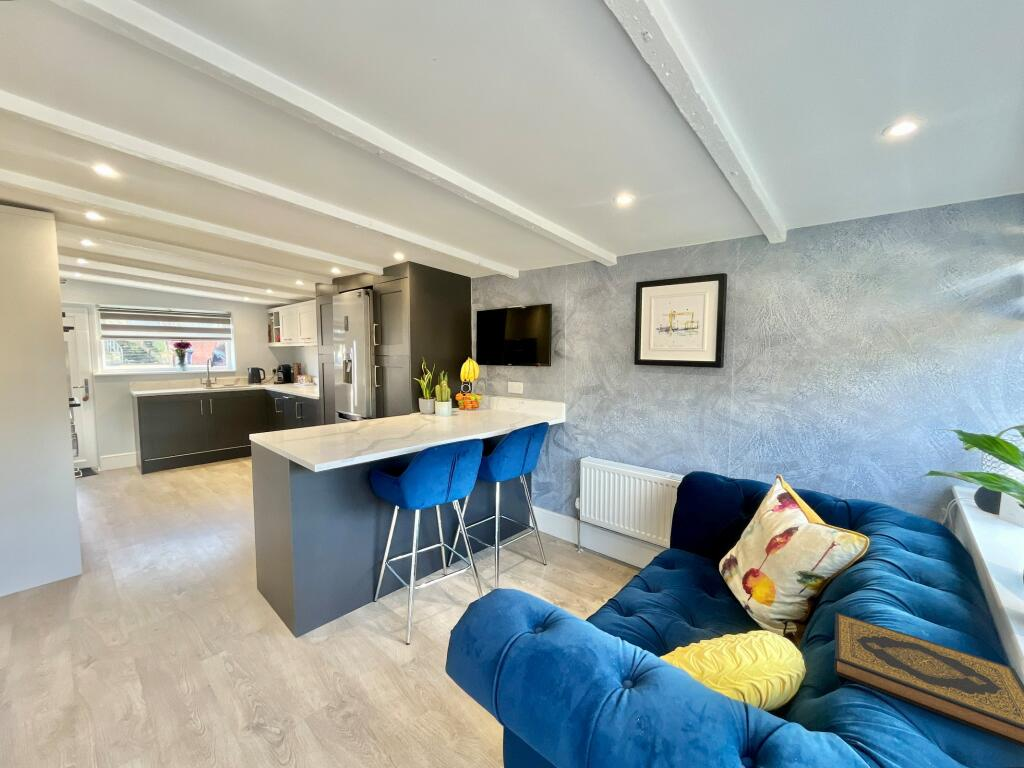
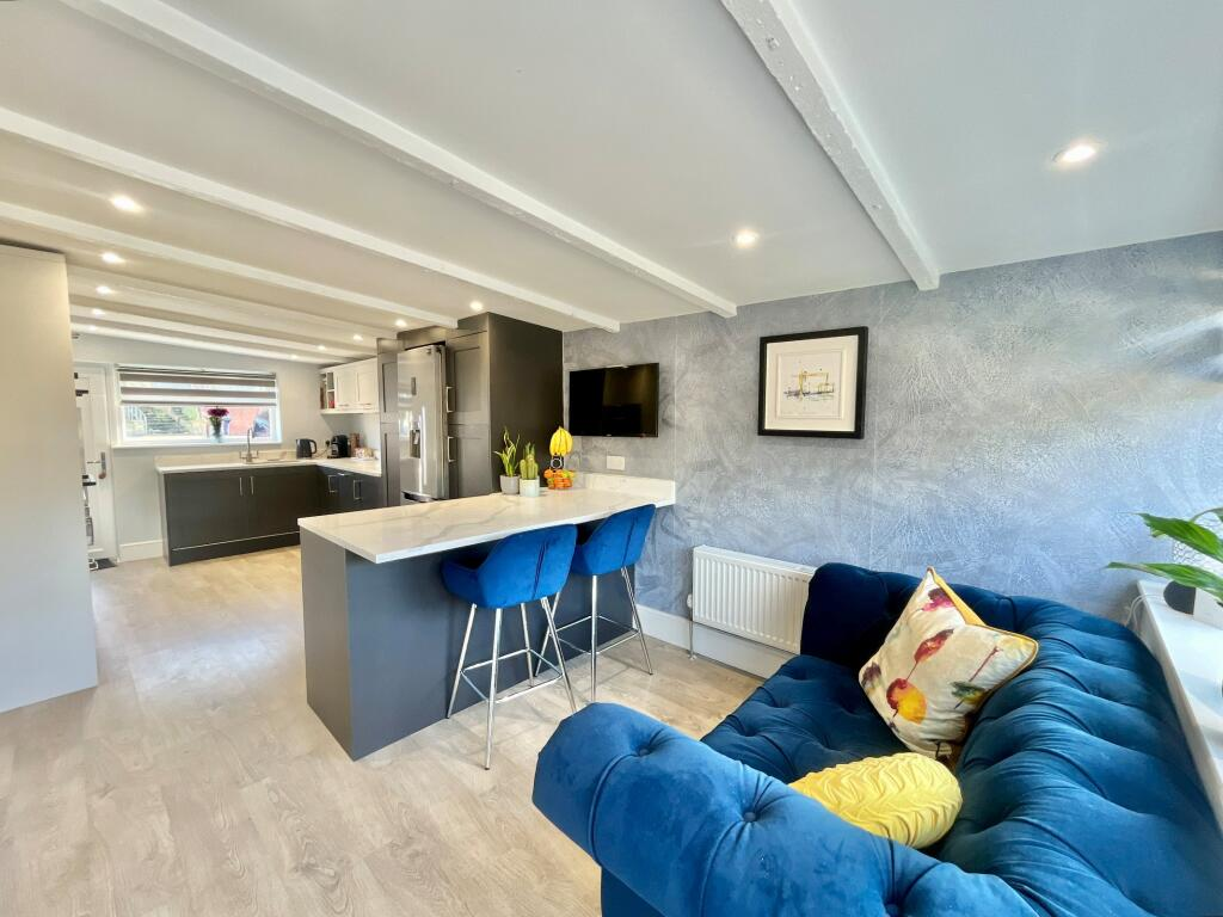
- hardback book [833,611,1024,748]
